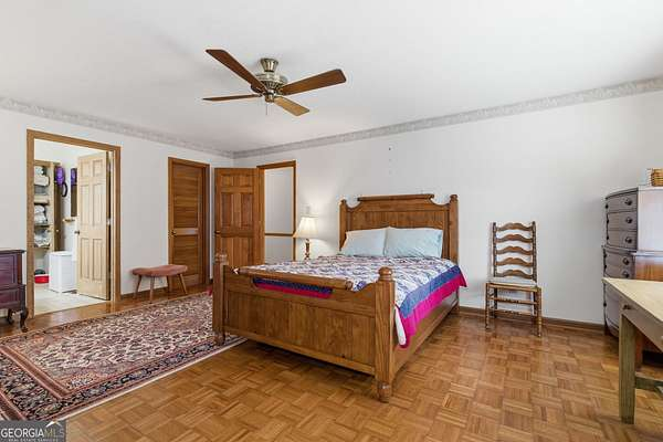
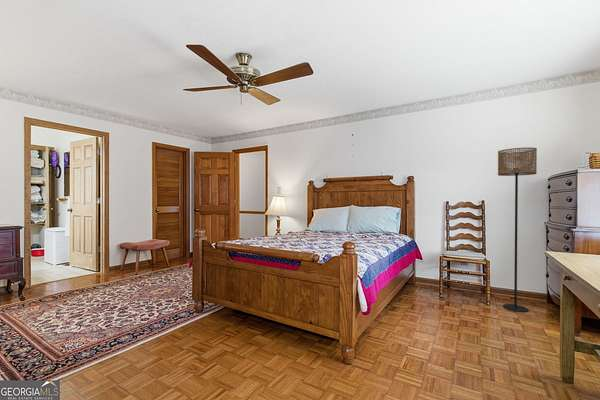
+ floor lamp [497,147,538,313]
